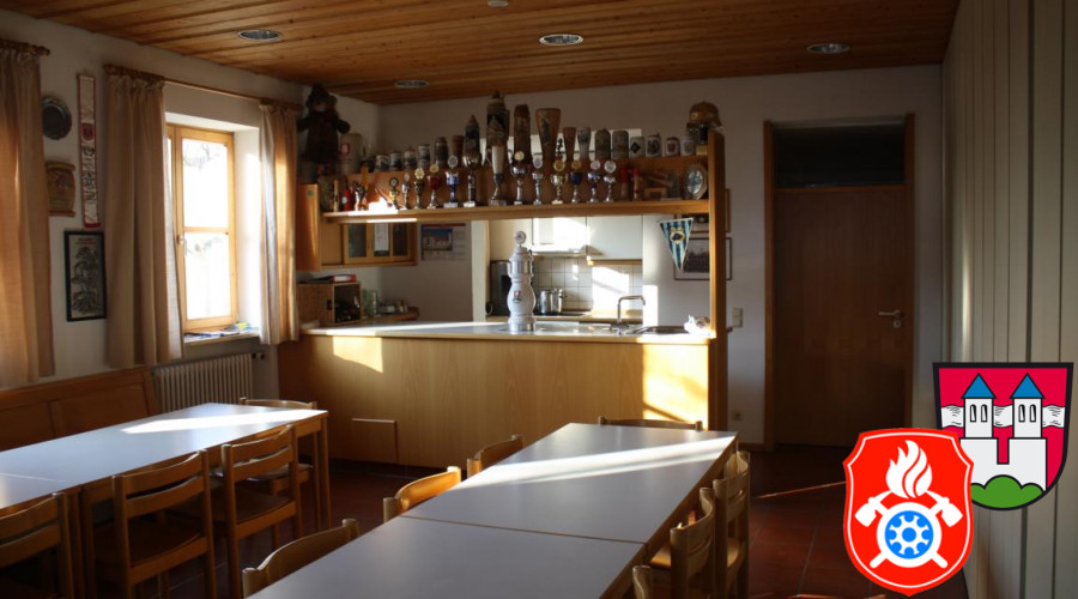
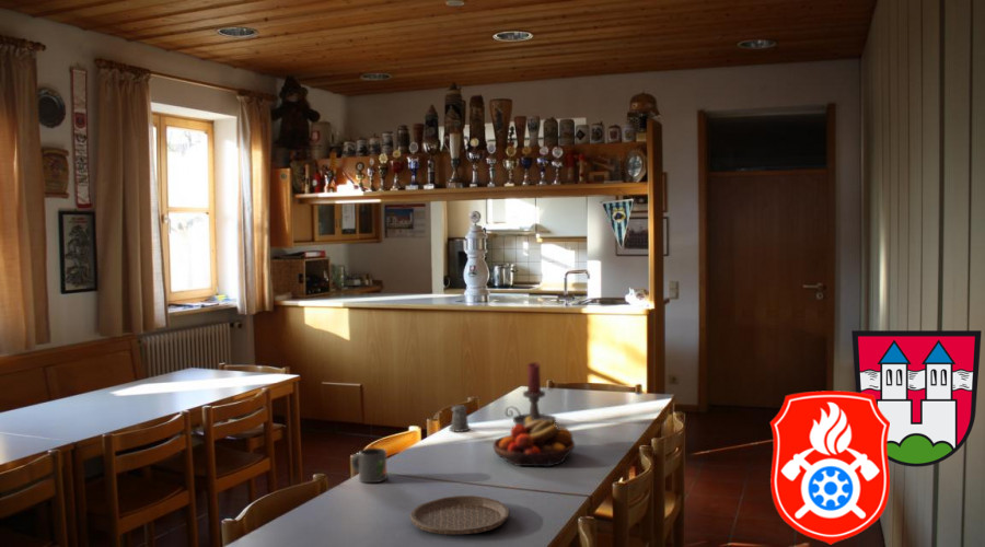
+ candle holder [505,361,557,426]
+ pepper shaker [448,404,472,433]
+ plate [409,494,511,535]
+ mug [350,447,389,484]
+ fruit bowl [493,416,576,468]
